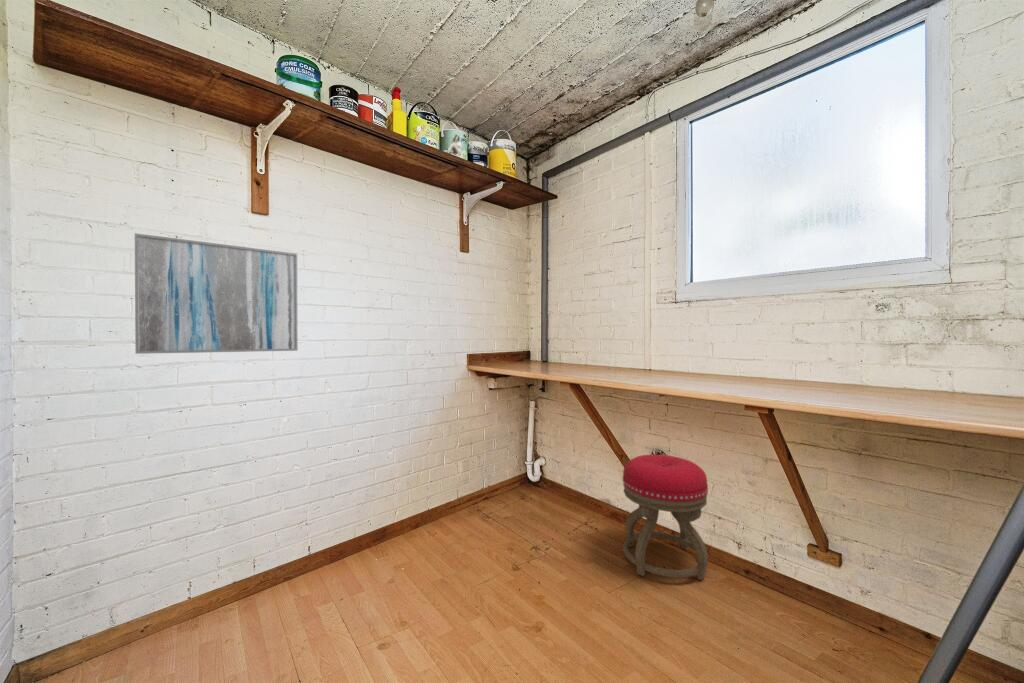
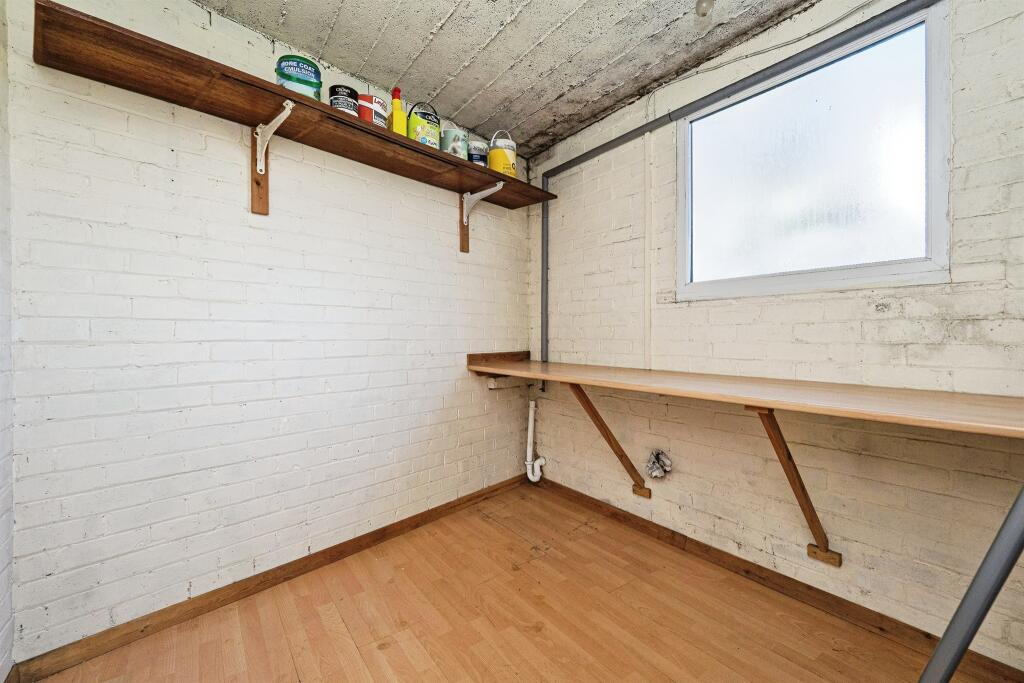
- wall art [134,232,299,355]
- stool [622,454,709,581]
